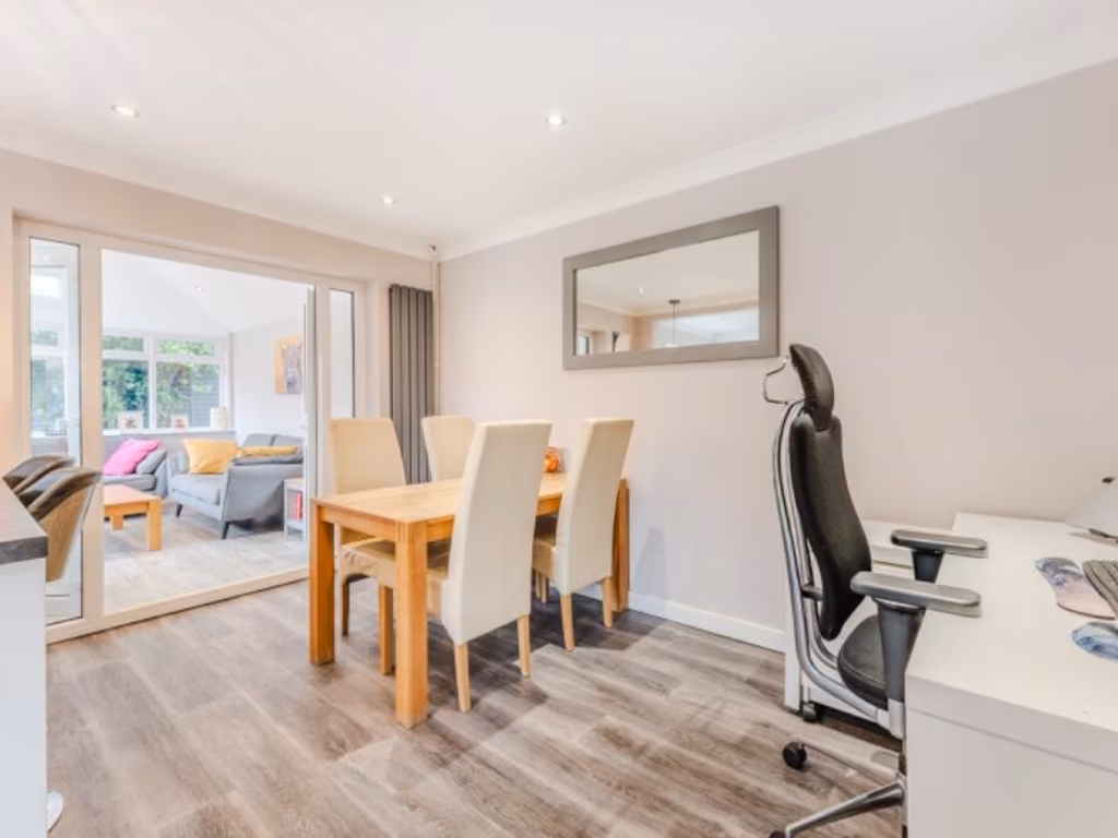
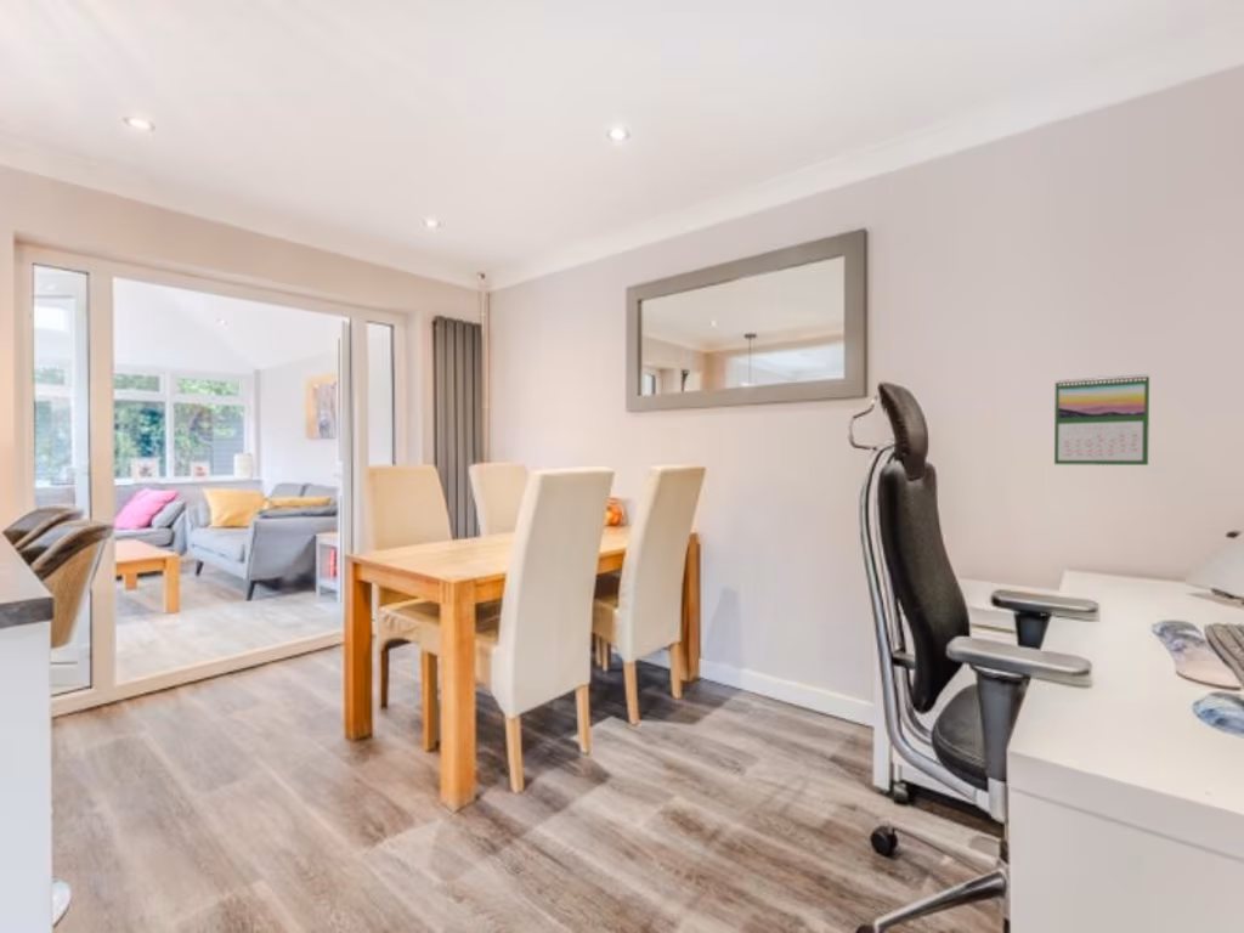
+ calendar [1053,373,1150,466]
